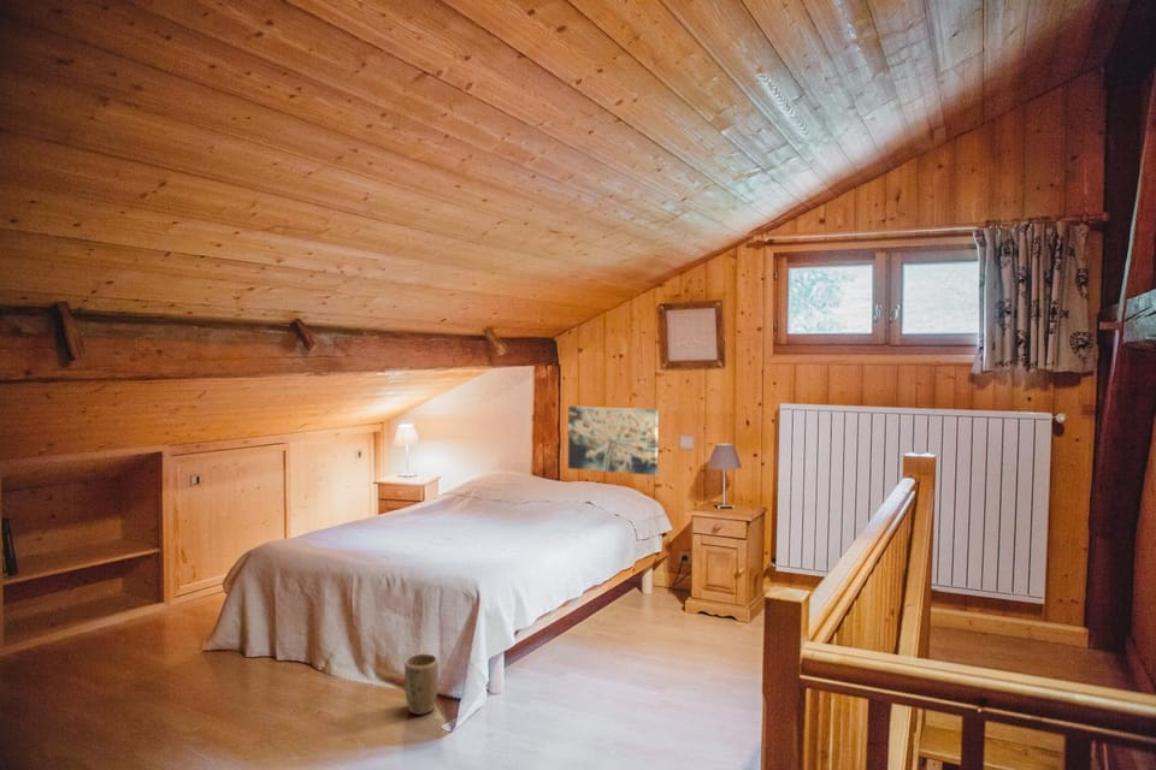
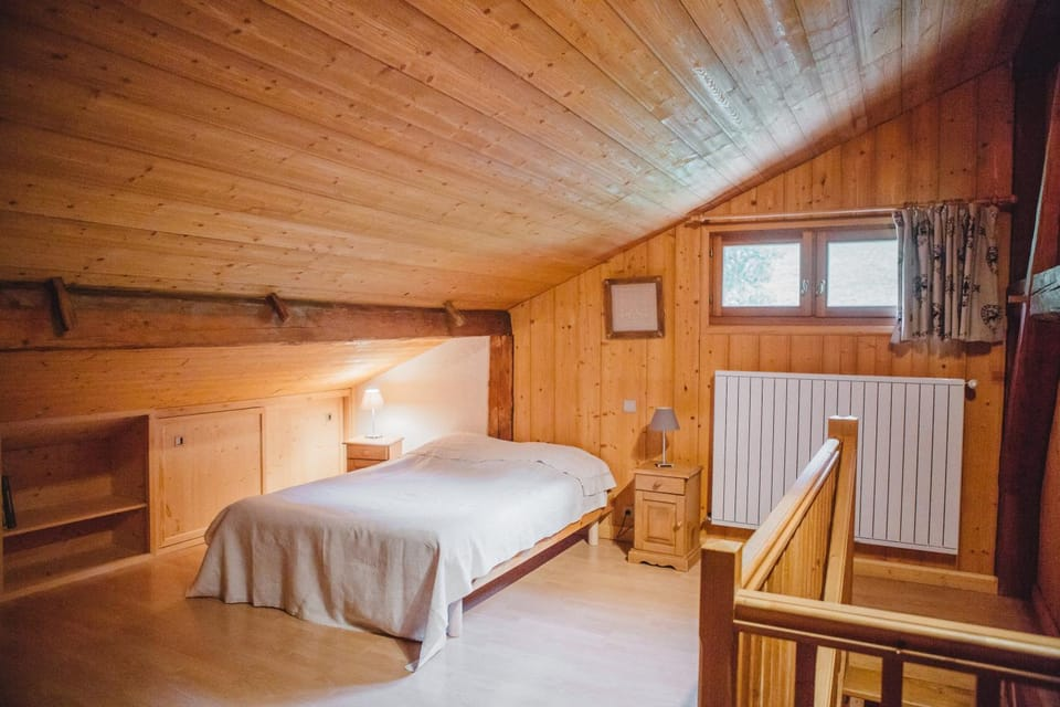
- wall art [567,405,660,476]
- plant pot [403,652,440,716]
